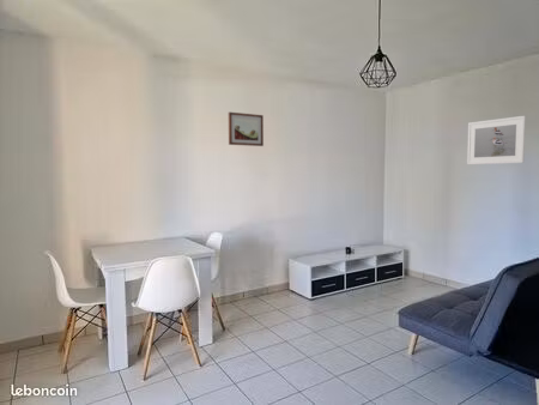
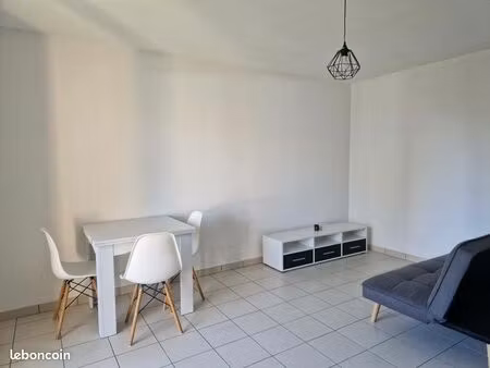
- wall art [228,111,265,147]
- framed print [466,115,527,165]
